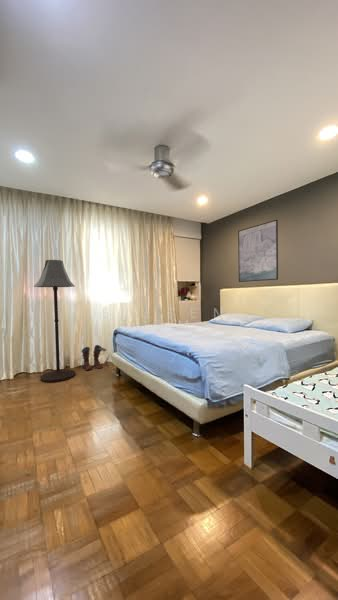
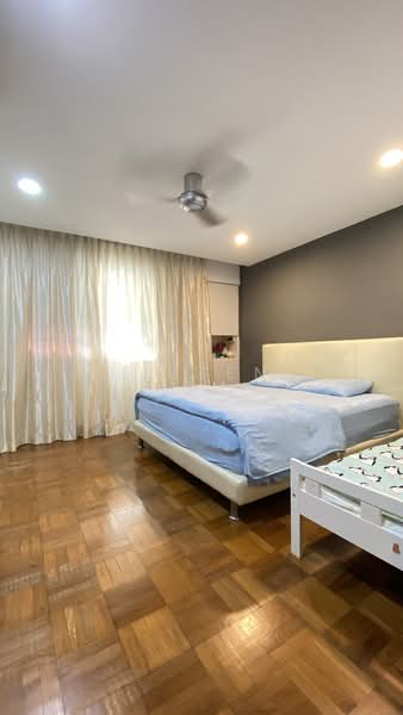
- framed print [237,219,279,283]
- floor lamp [33,259,76,383]
- boots [80,344,107,372]
